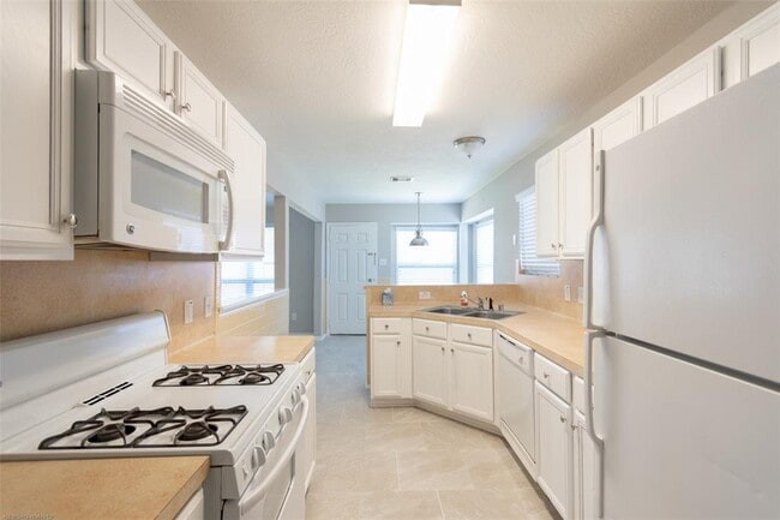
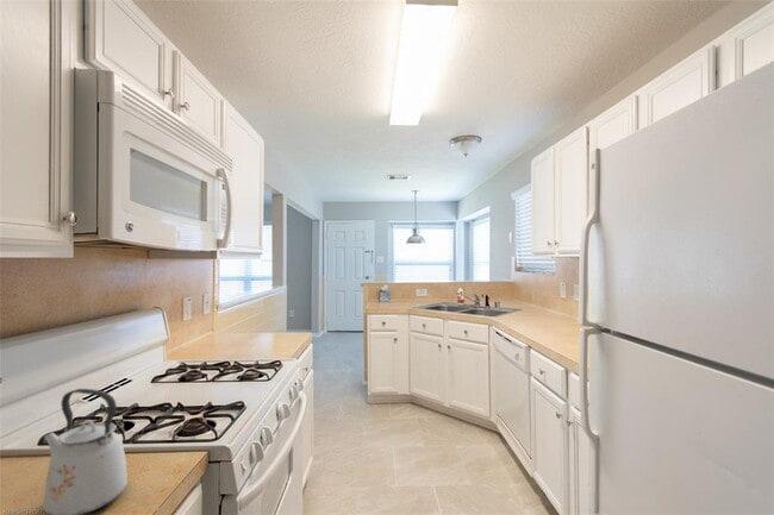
+ kettle [42,388,129,515]
